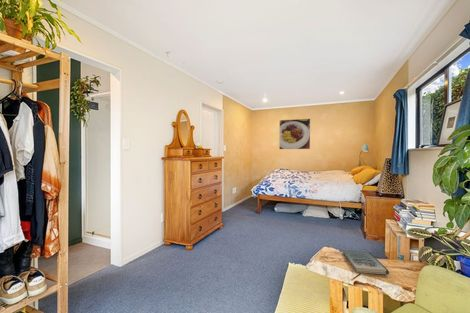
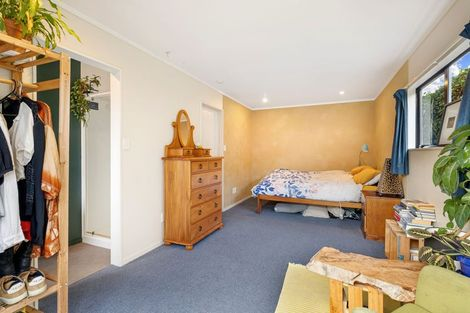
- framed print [278,118,311,150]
- book [342,249,390,275]
